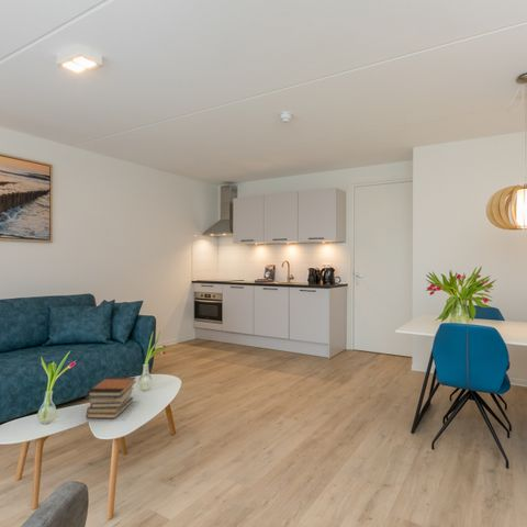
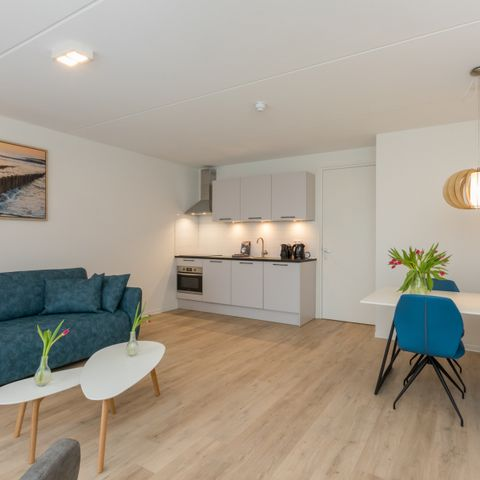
- book stack [85,377,137,419]
